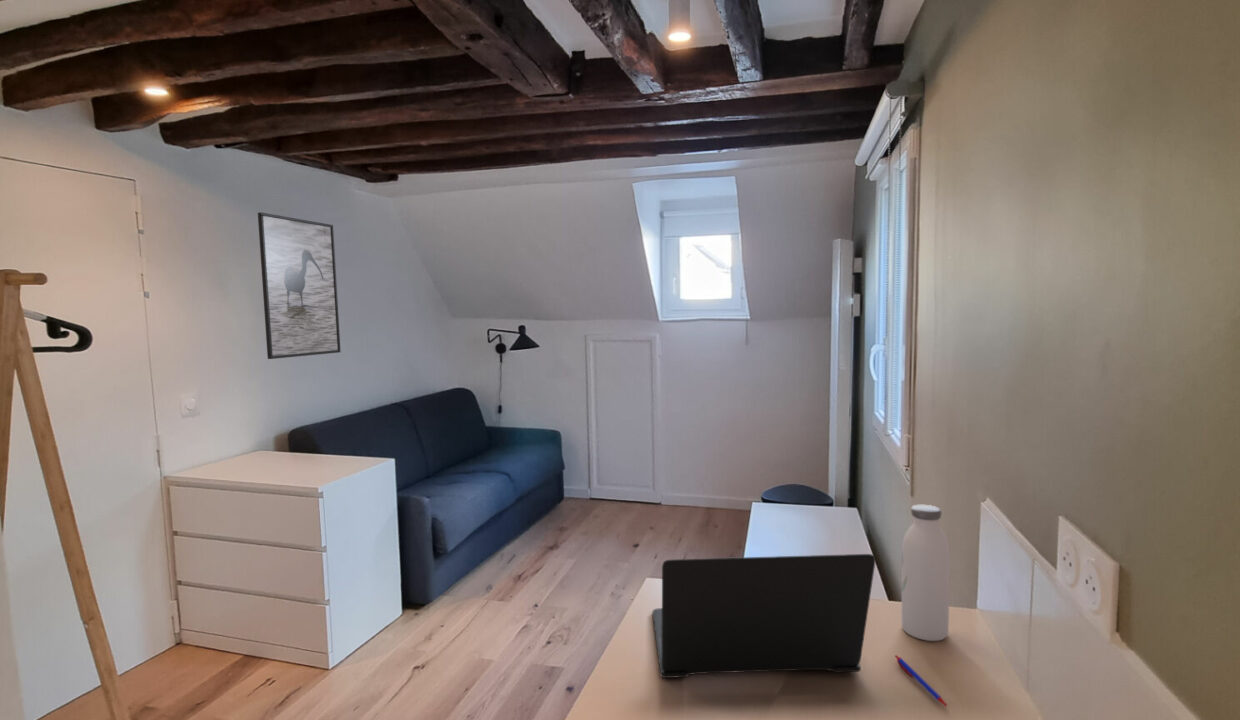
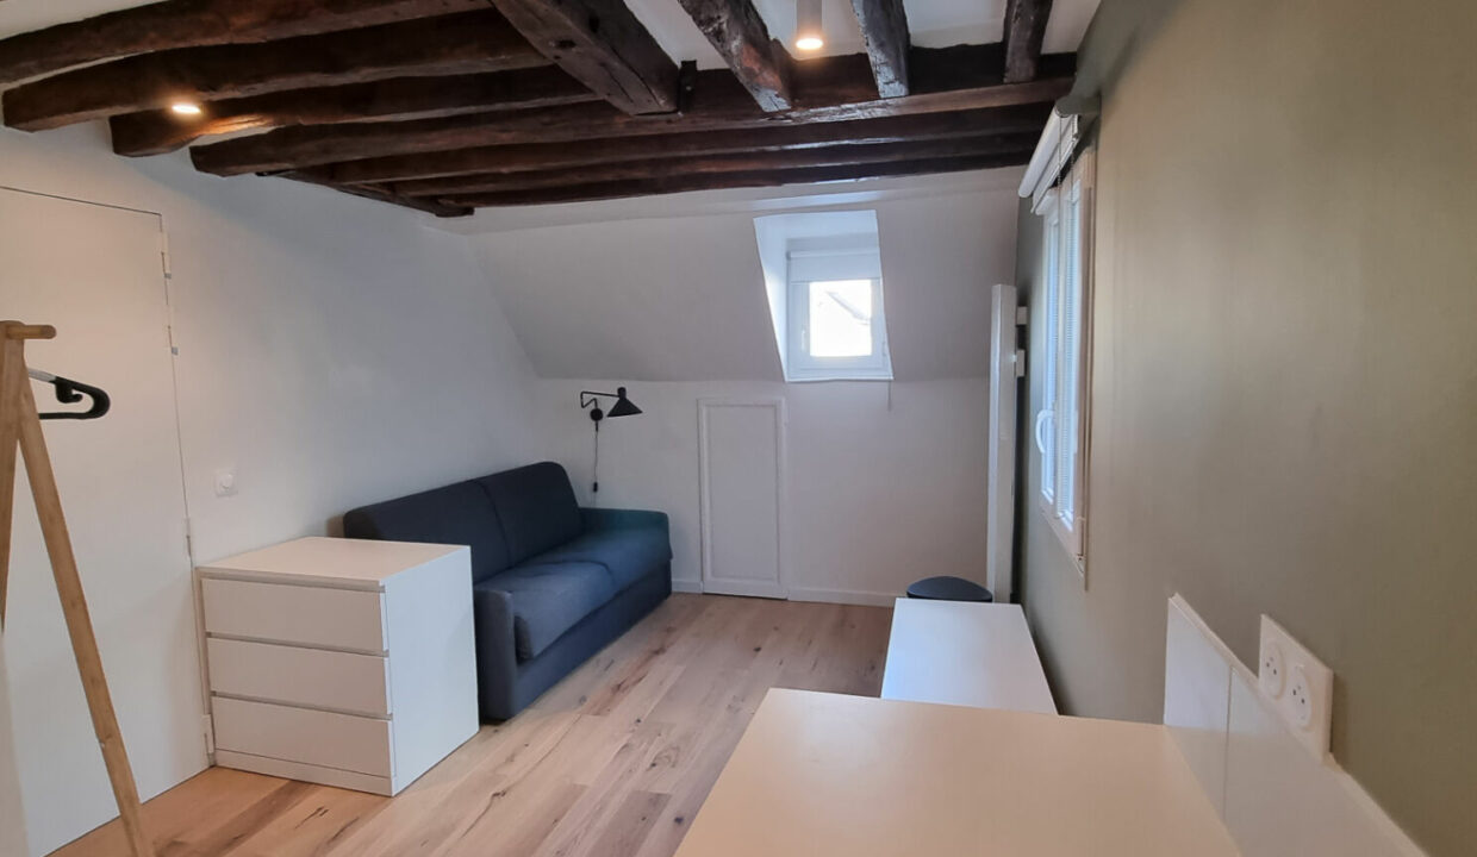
- laptop [652,553,876,679]
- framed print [257,211,342,360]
- pen [894,654,949,709]
- water bottle [901,504,951,642]
